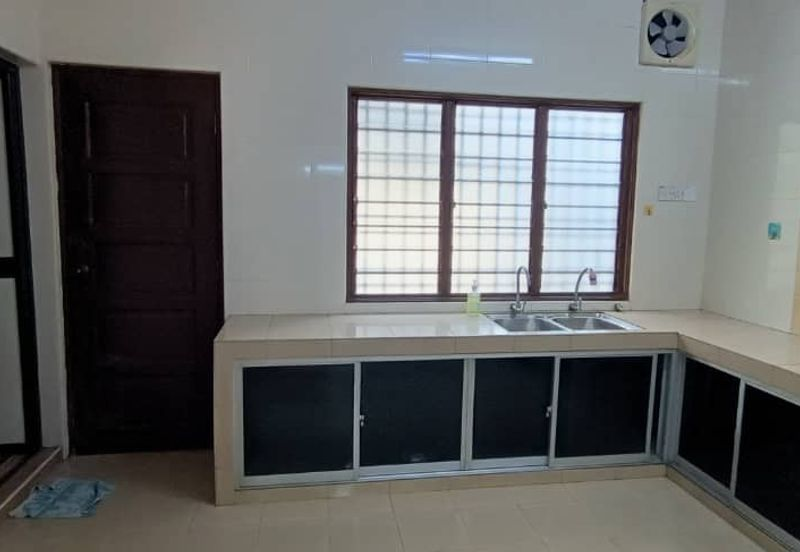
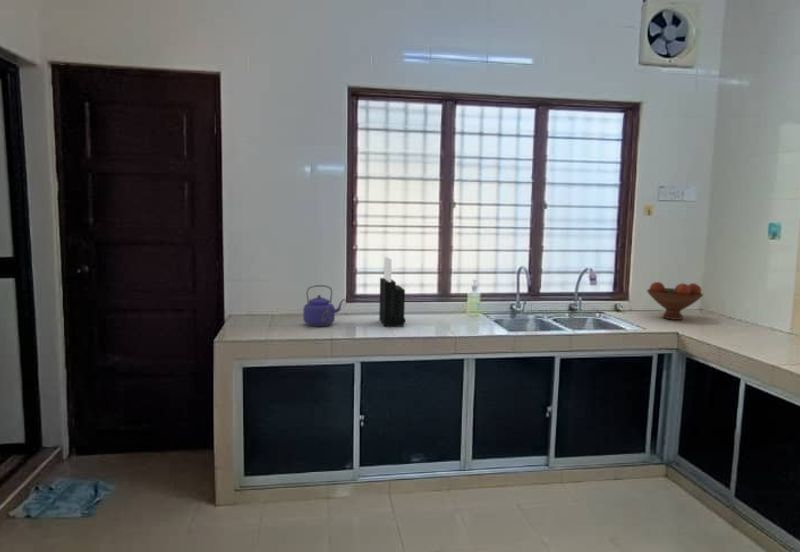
+ knife block [378,256,406,327]
+ kettle [302,284,346,327]
+ fruit bowl [646,281,704,321]
